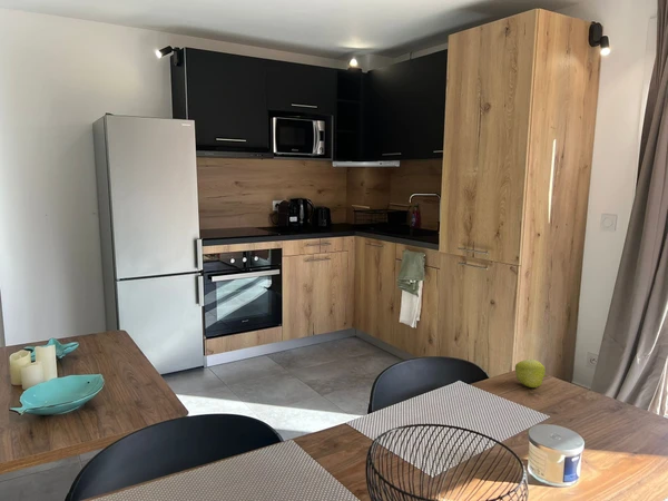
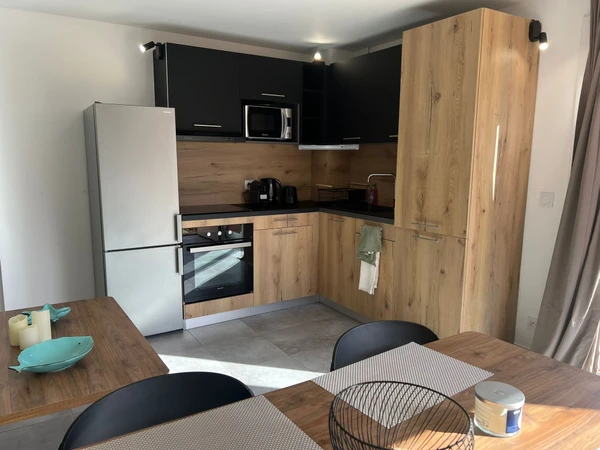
- apple [514,358,549,389]
